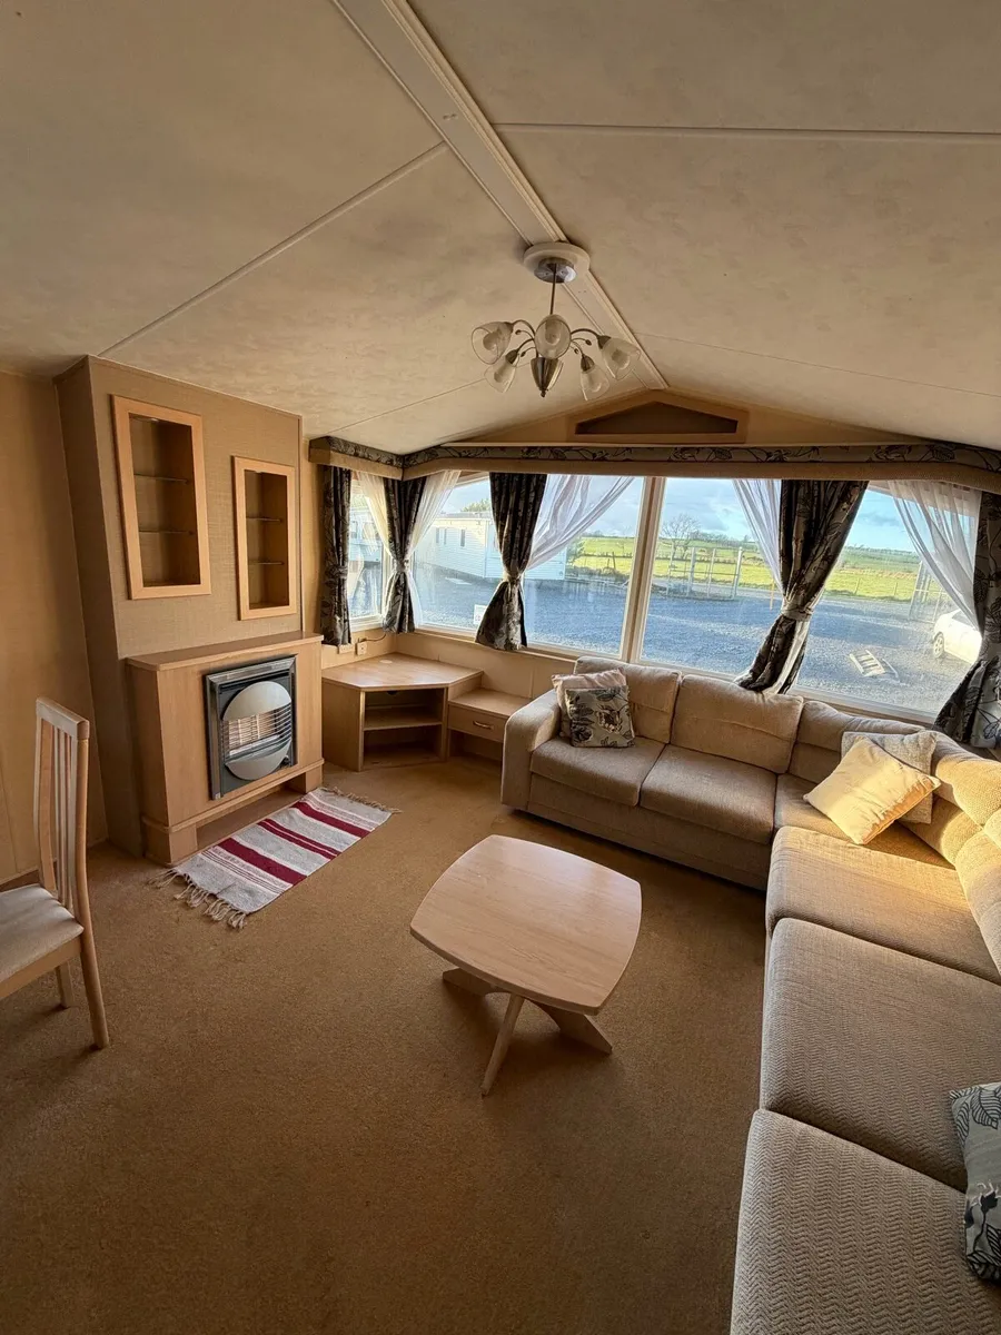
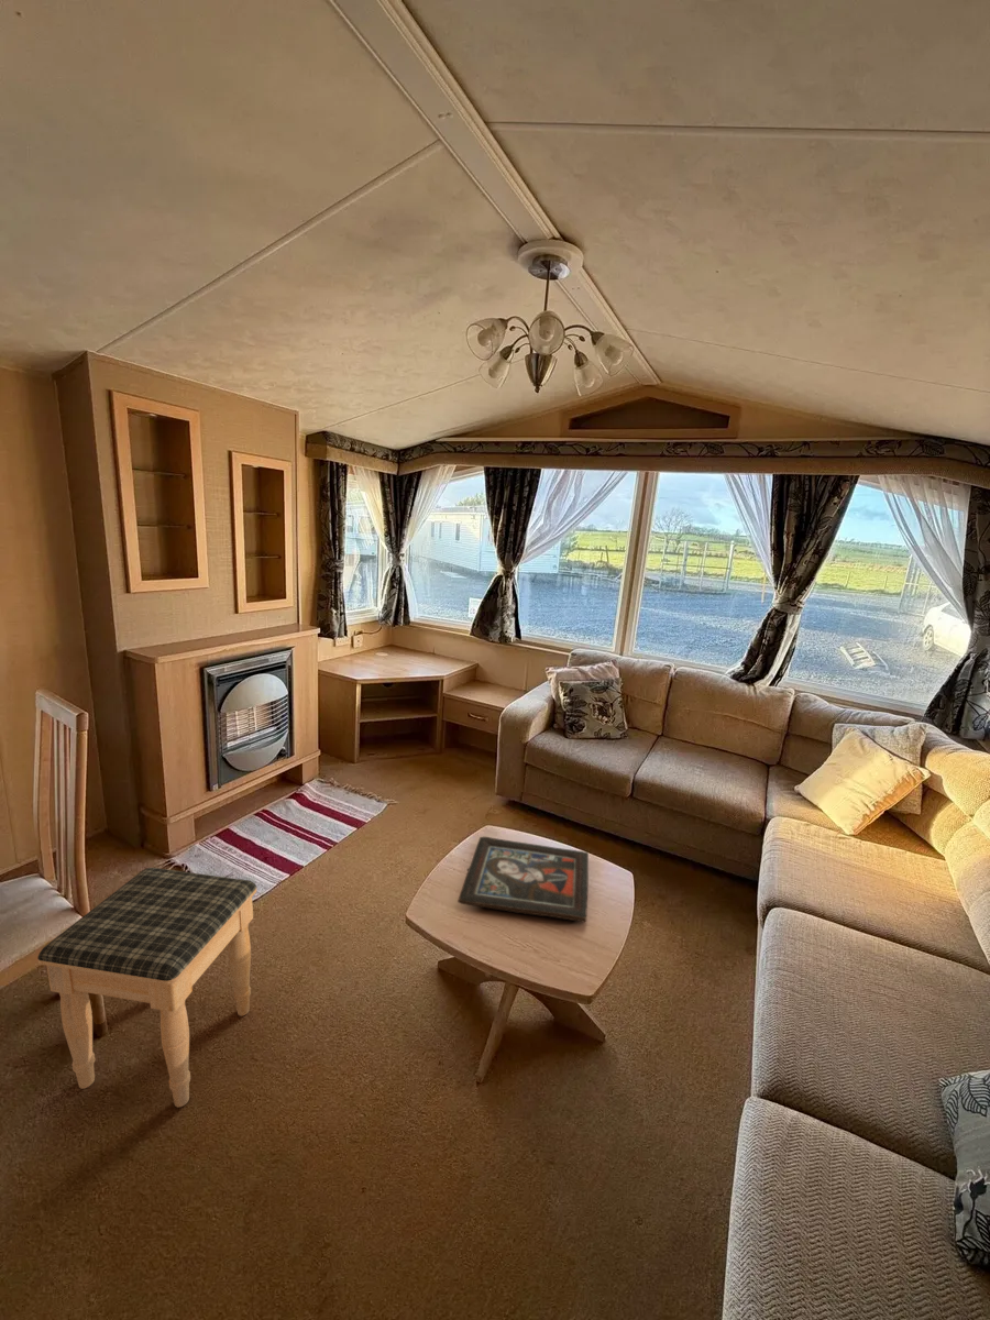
+ religious icon [457,836,590,923]
+ footstool [36,867,257,1108]
